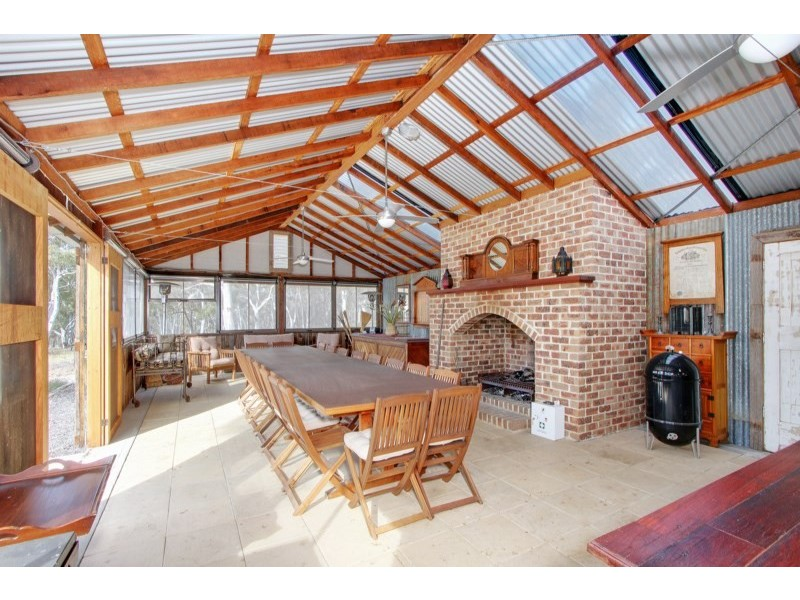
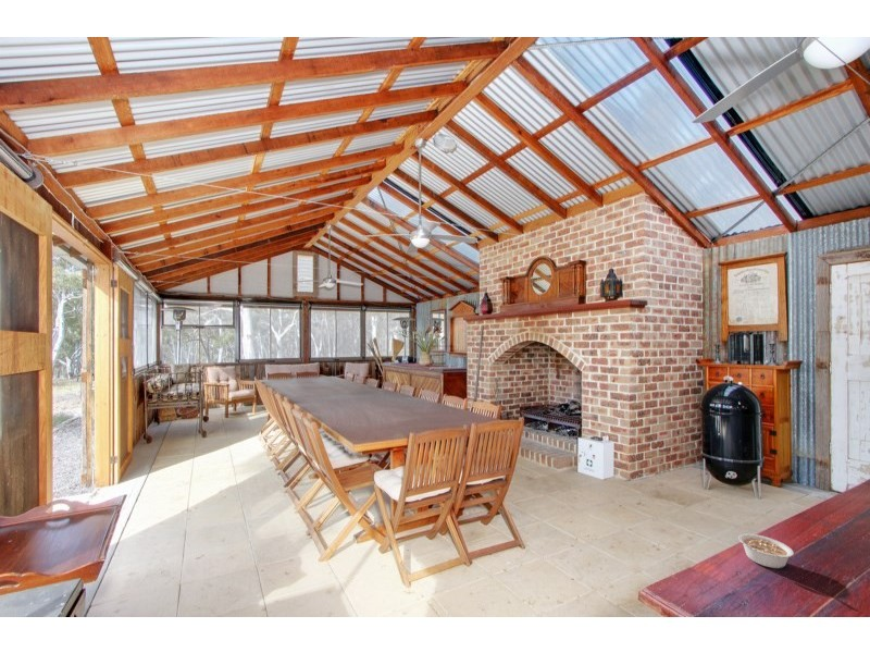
+ legume [737,533,795,569]
